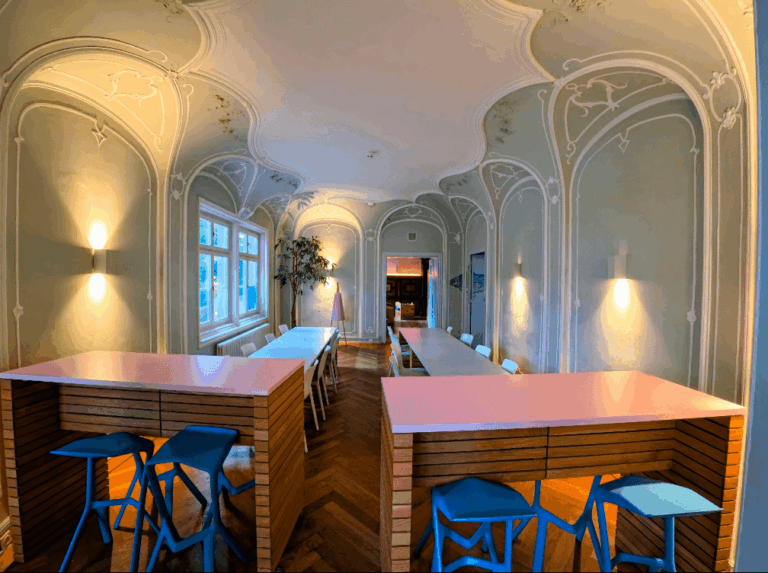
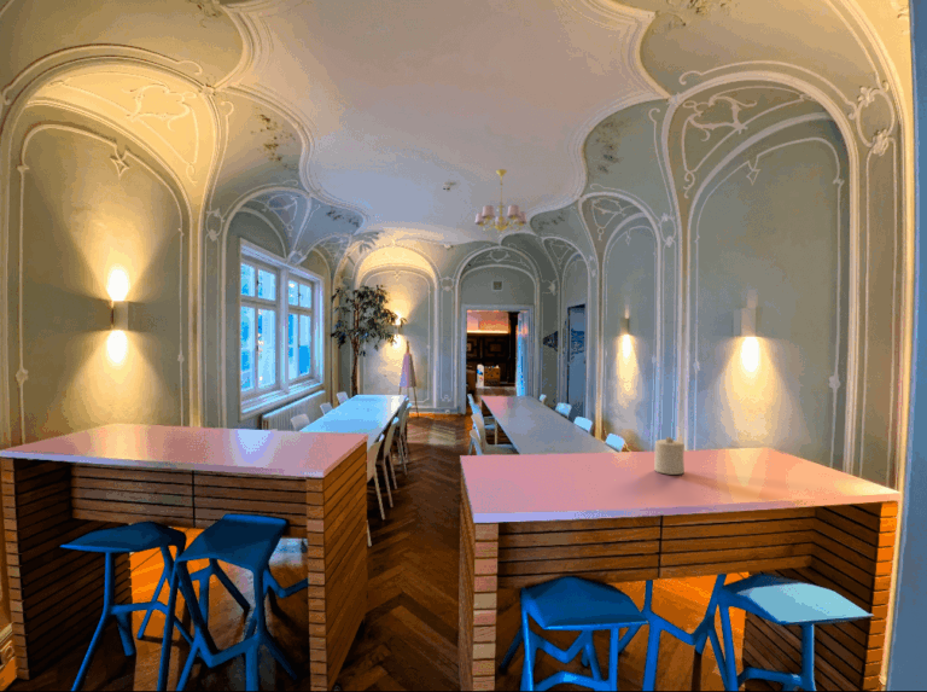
+ chandelier [474,168,529,238]
+ candle [653,435,686,476]
